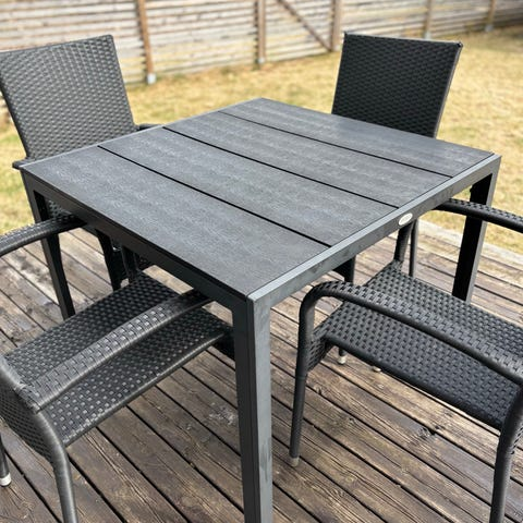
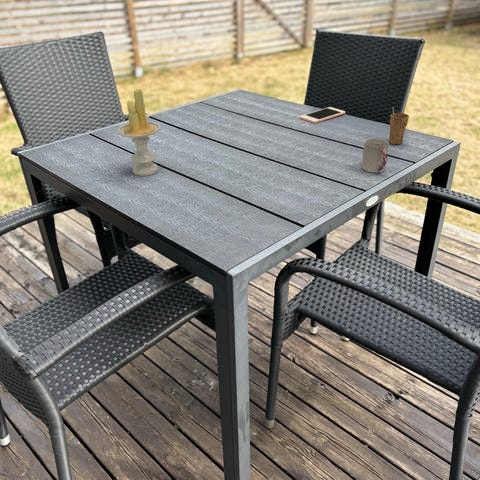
+ cup [388,106,410,145]
+ cup [361,137,390,174]
+ cell phone [299,106,346,124]
+ candle [117,88,161,177]
